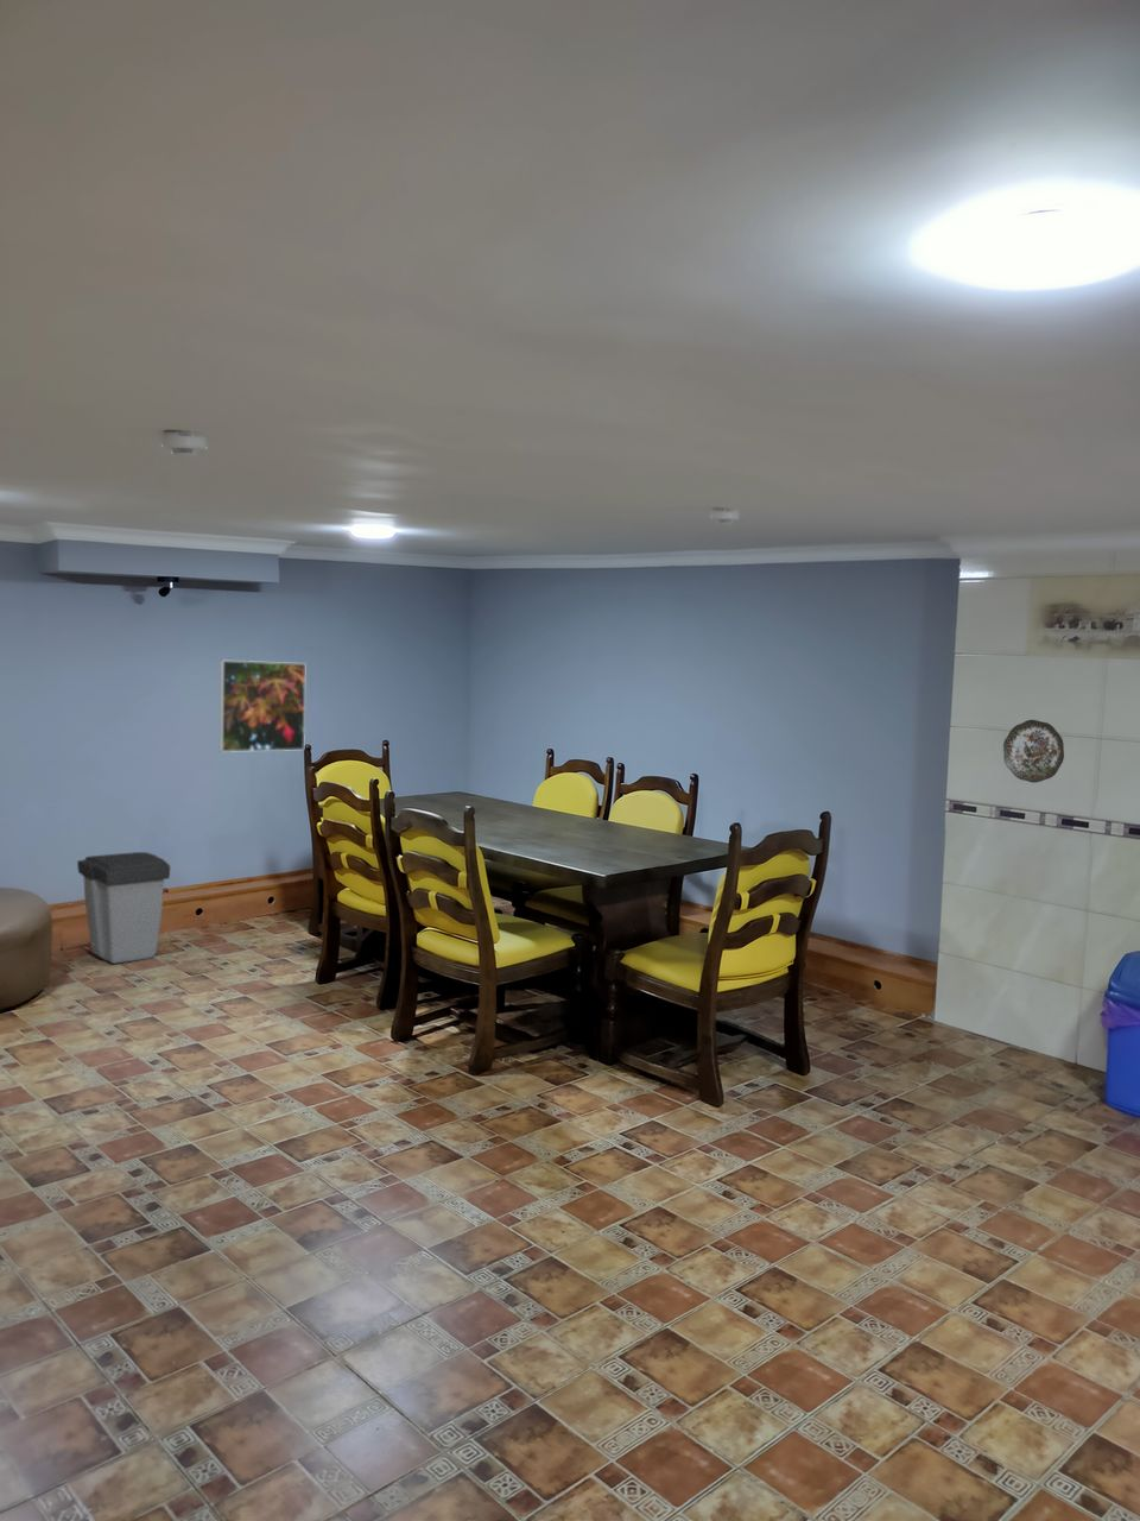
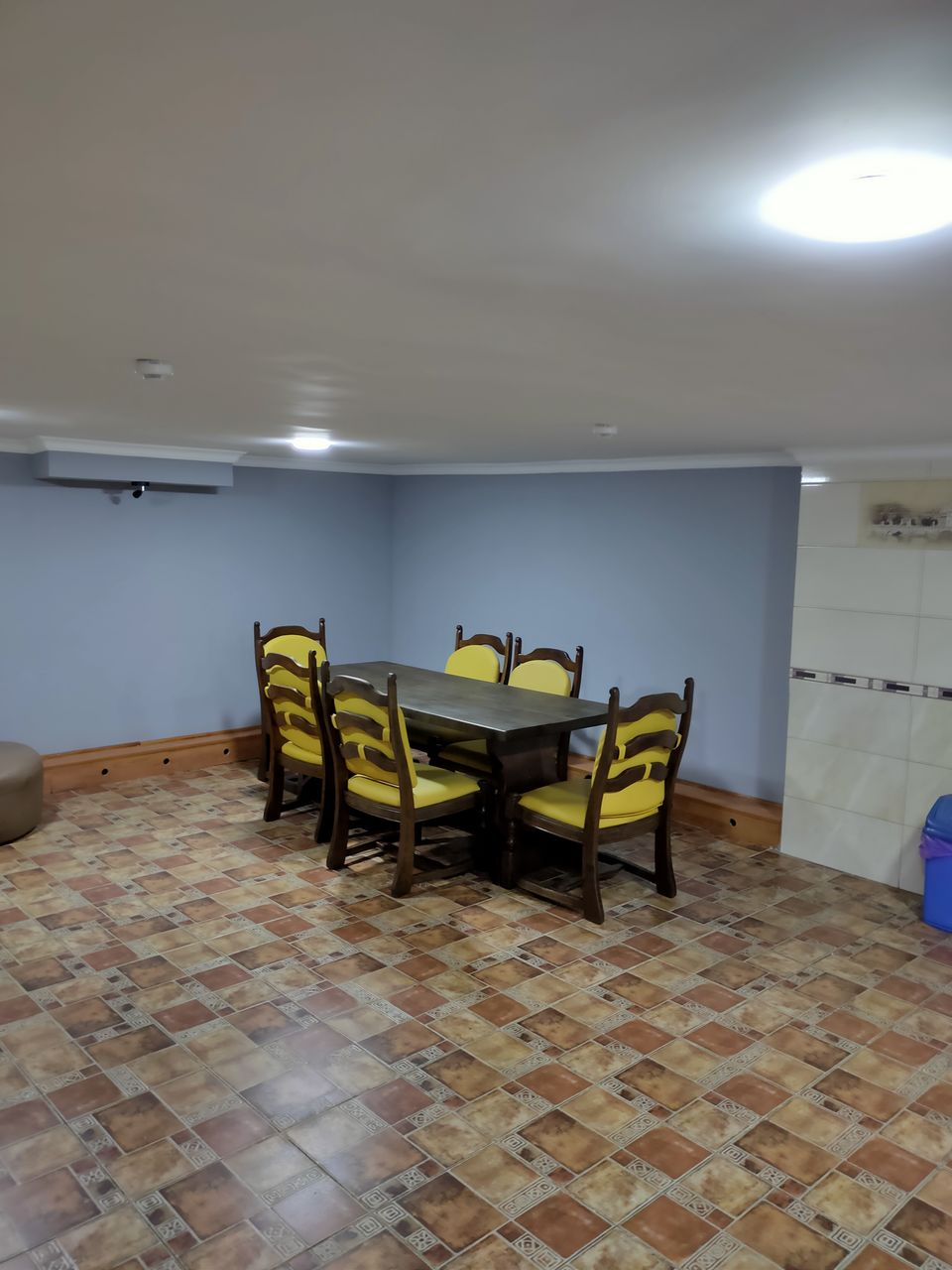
- decorative plate [1002,719,1066,784]
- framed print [218,660,307,753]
- trash can [75,850,171,965]
